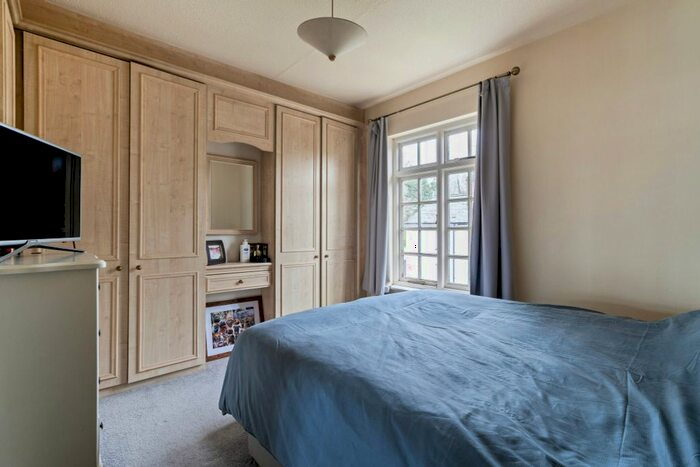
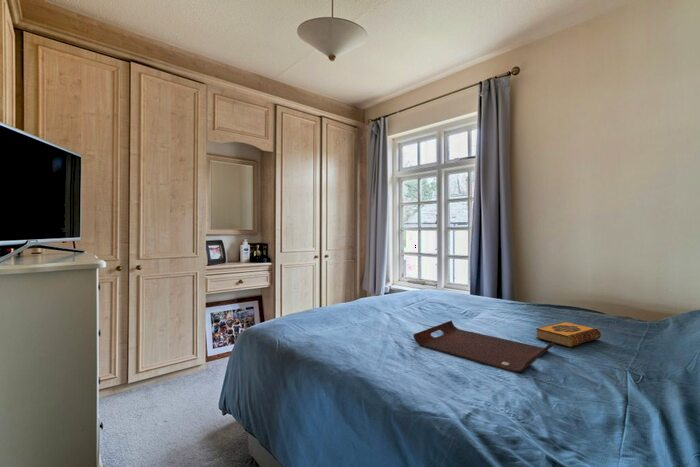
+ hardback book [535,321,602,348]
+ serving tray [413,320,556,374]
